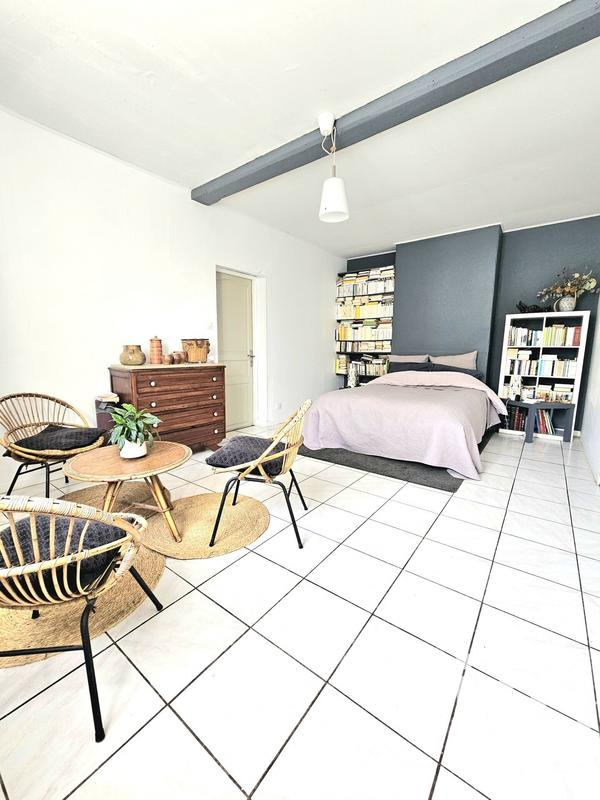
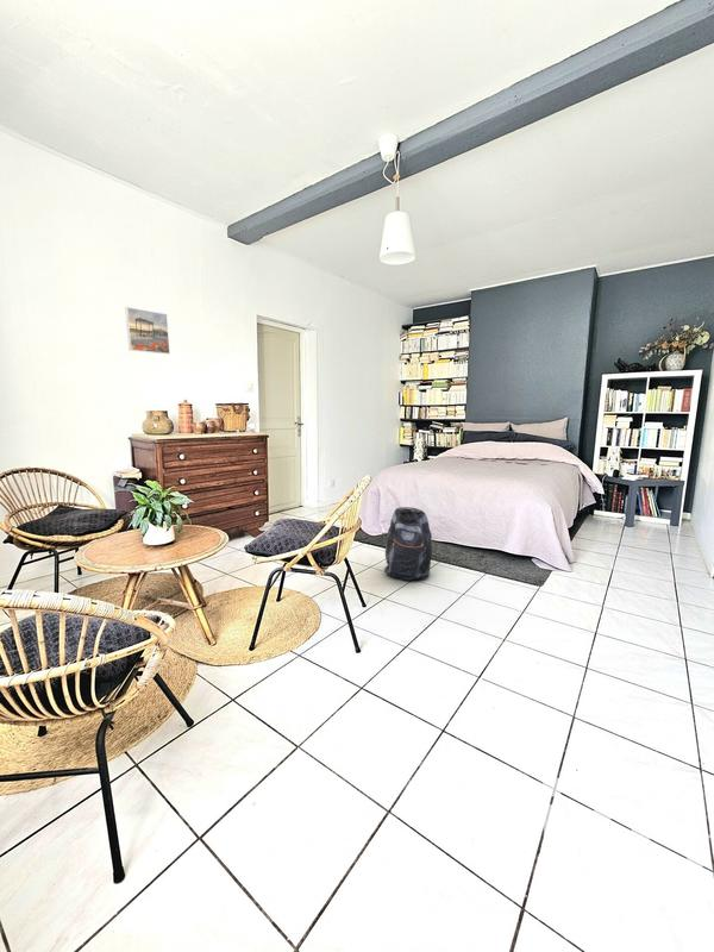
+ backpack [383,506,433,582]
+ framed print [124,306,171,355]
